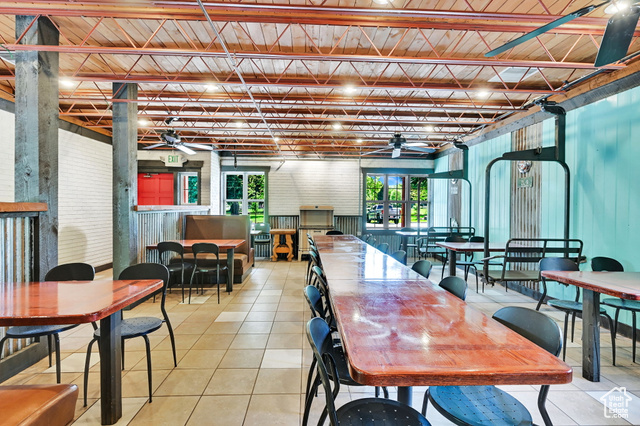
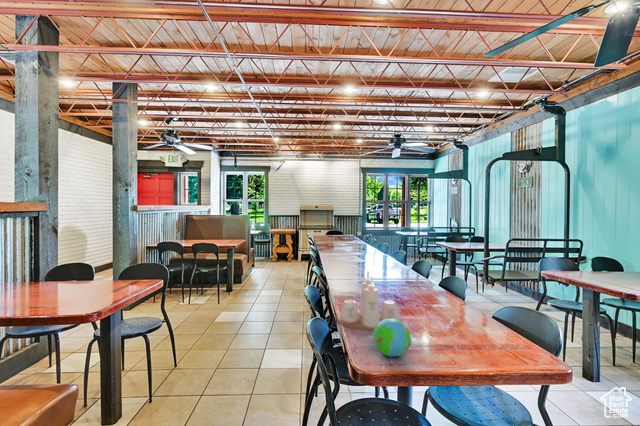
+ condiment set [338,271,401,332]
+ decorative ball [370,316,412,357]
